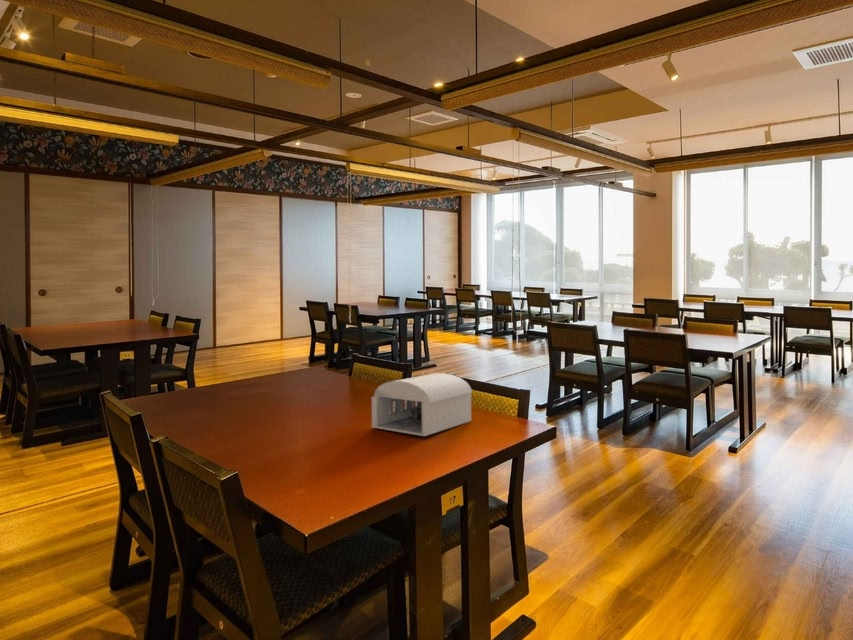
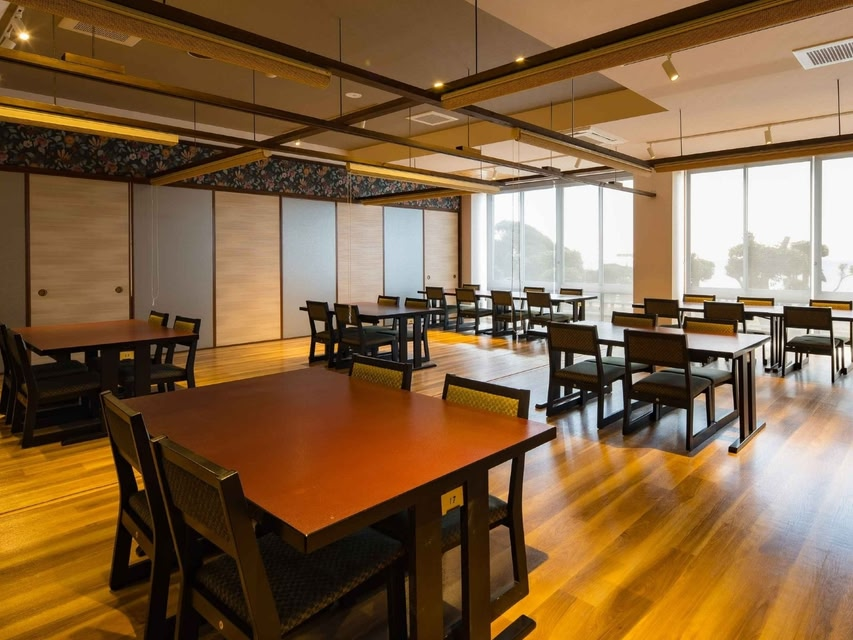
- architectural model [371,372,473,437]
